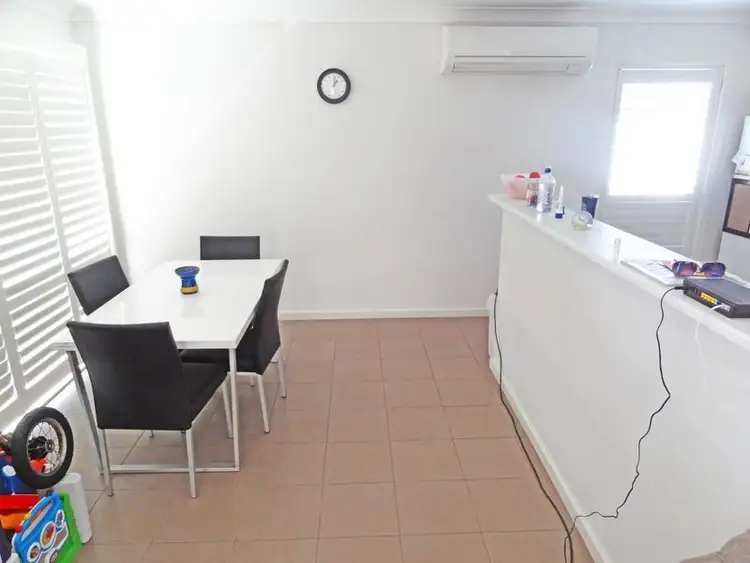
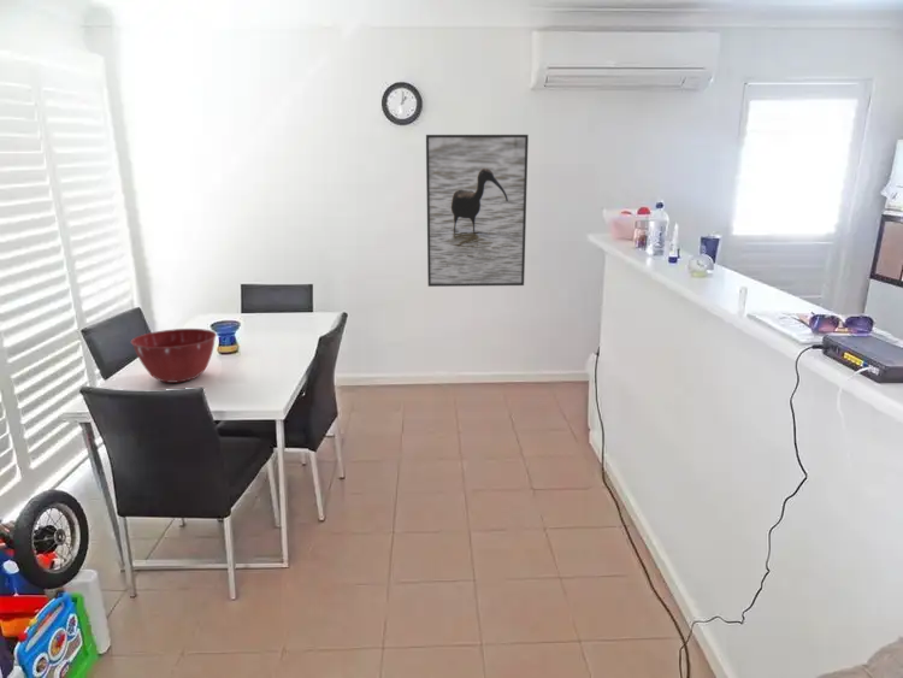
+ mixing bowl [130,328,218,384]
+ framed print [425,134,530,288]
